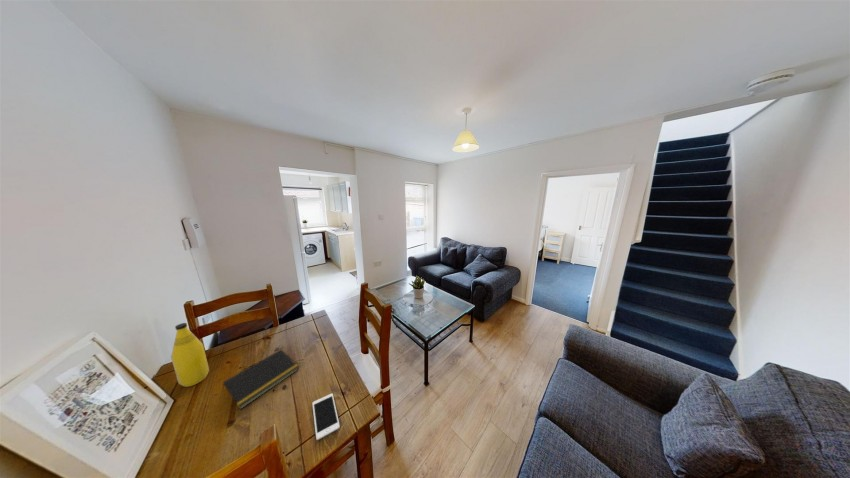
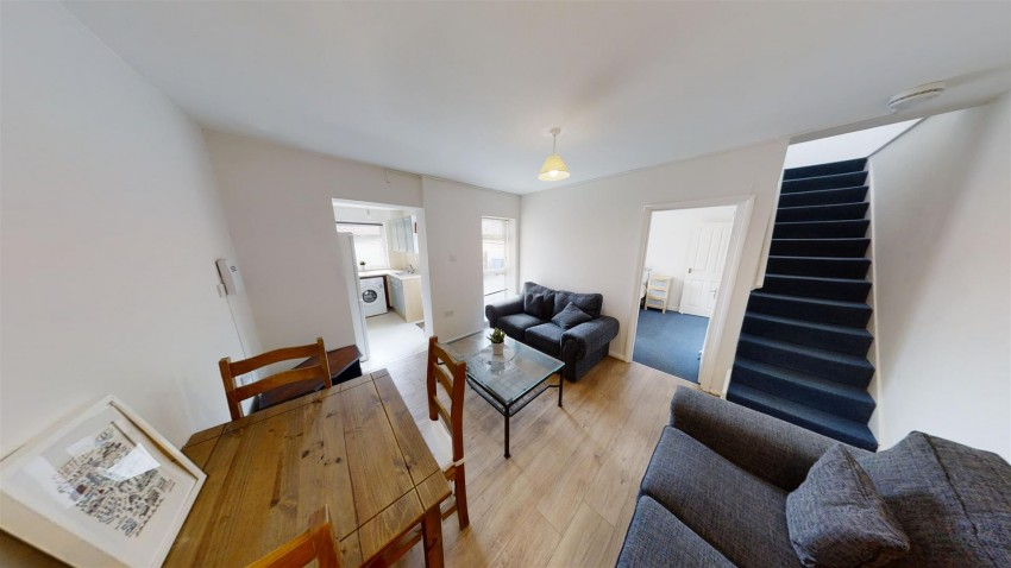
- bottle [170,322,210,388]
- cell phone [311,393,341,441]
- notepad [222,348,300,410]
